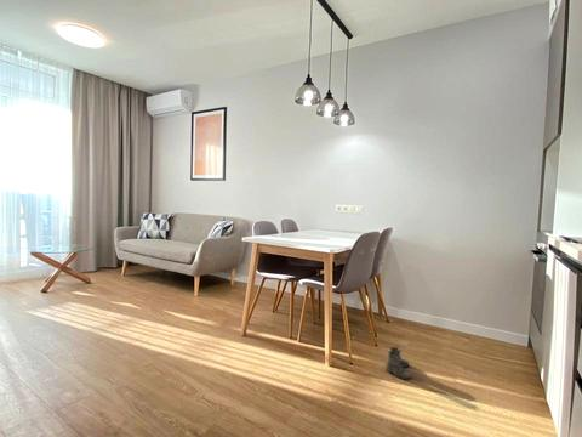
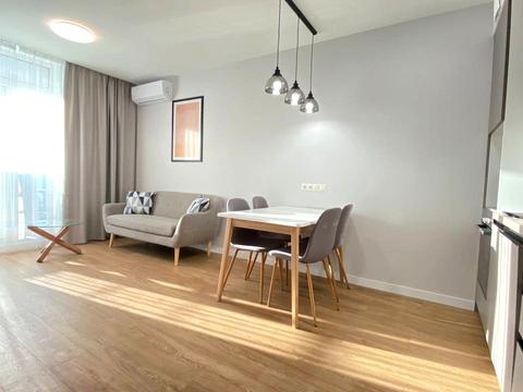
- boots [384,346,412,380]
